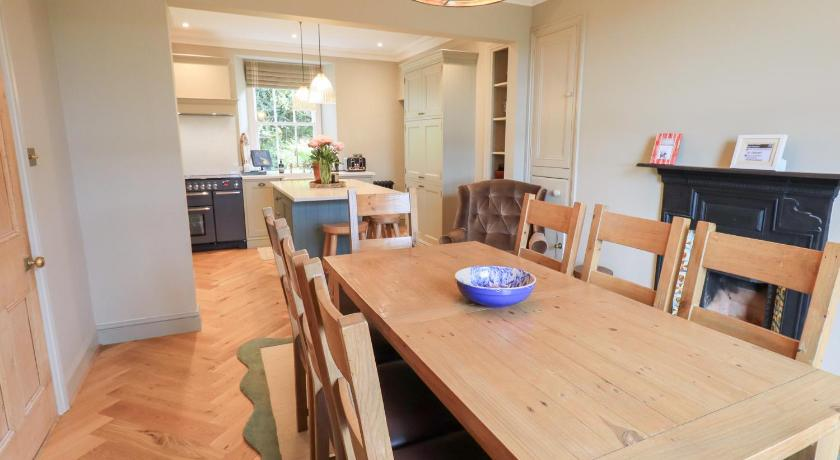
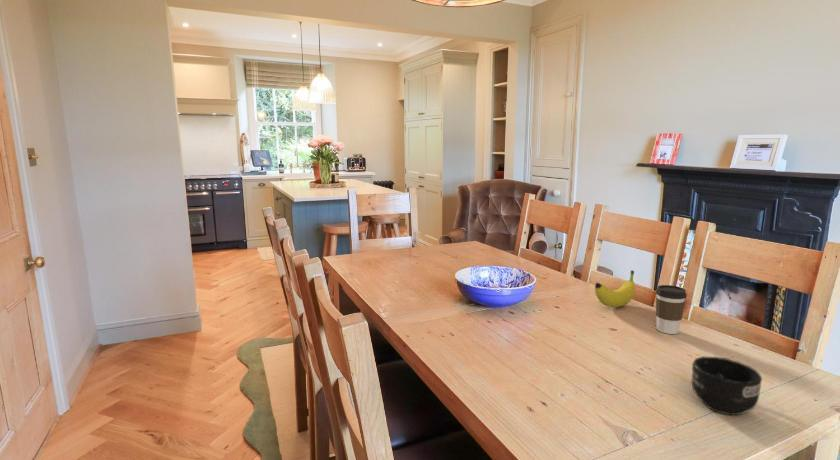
+ mug [691,355,763,416]
+ fruit [594,269,636,308]
+ coffee cup [655,284,688,335]
